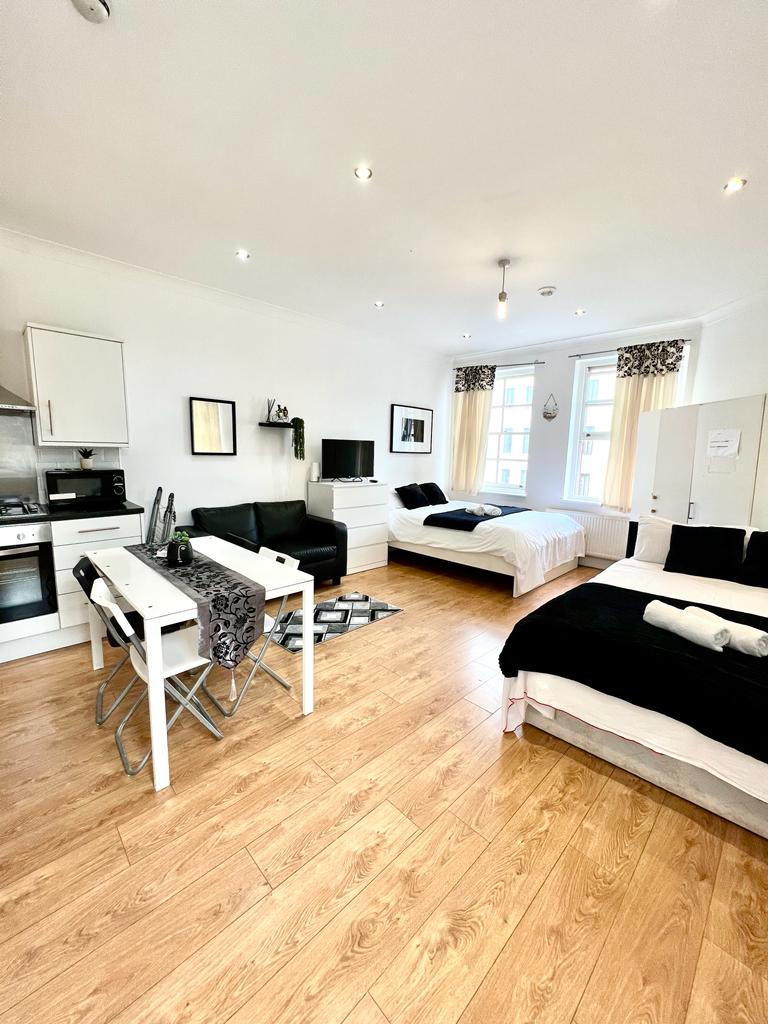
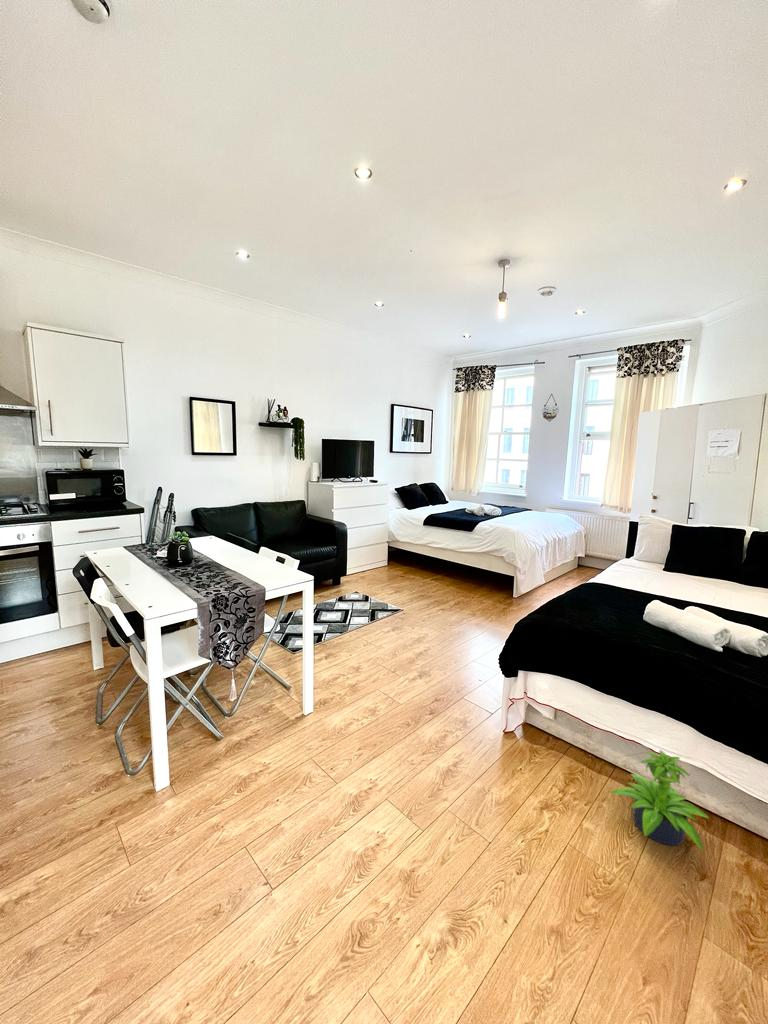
+ potted plant [610,749,711,852]
